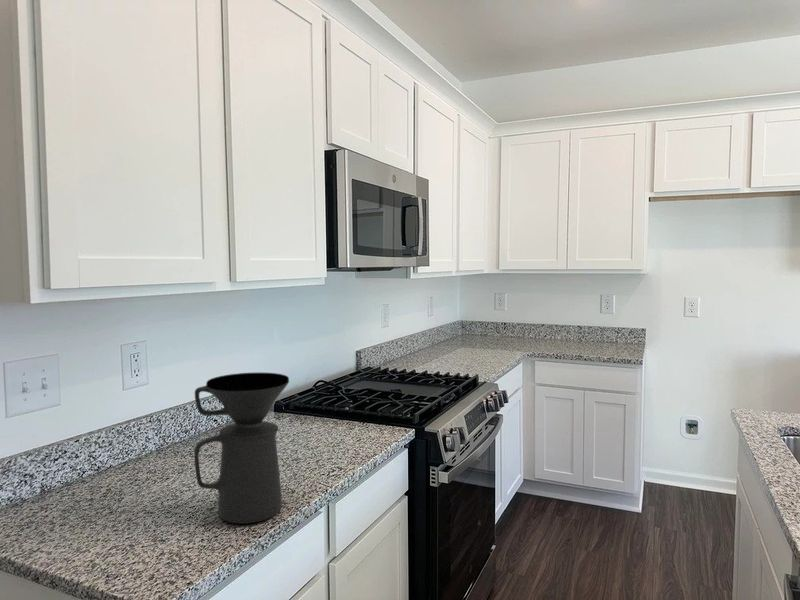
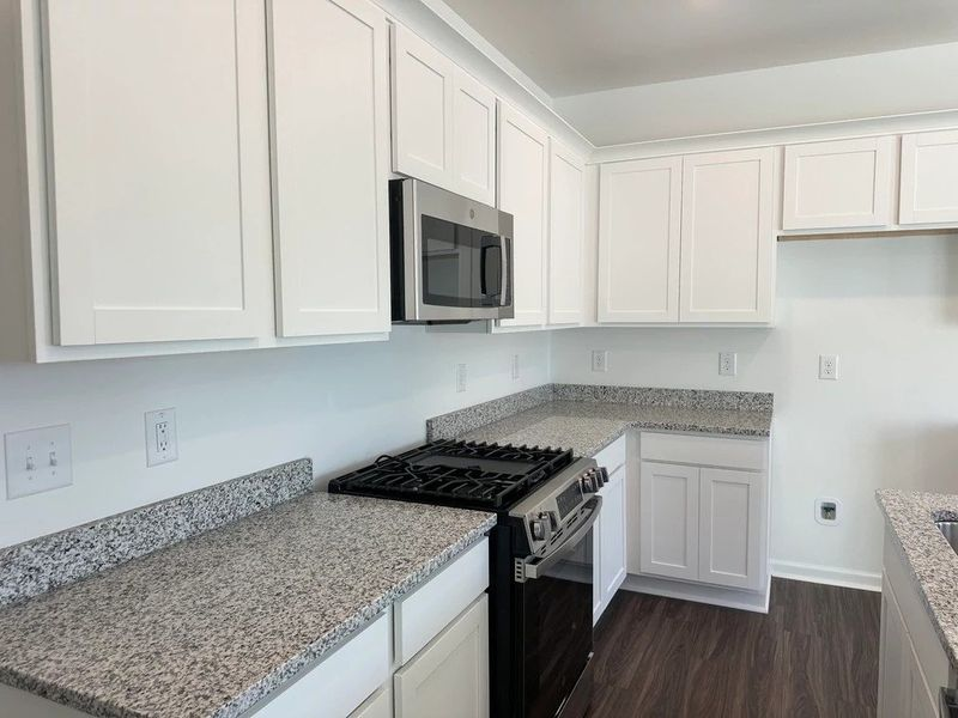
- coffee maker [193,372,290,525]
